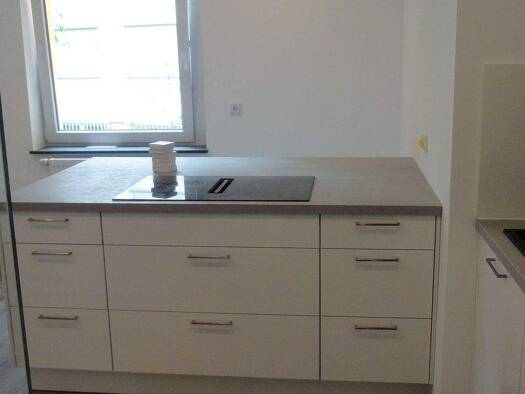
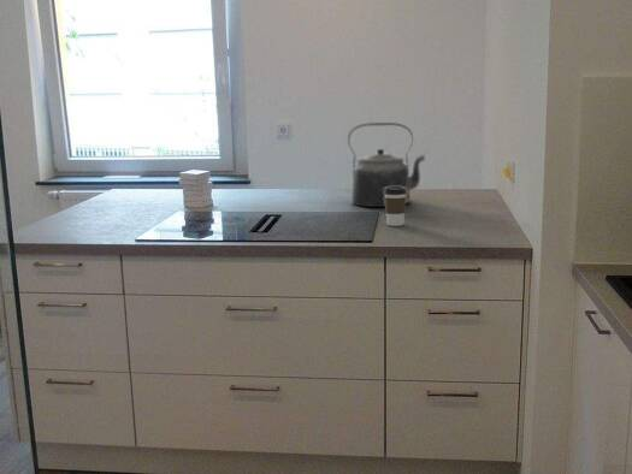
+ kettle [347,122,426,208]
+ coffee cup [384,186,407,227]
